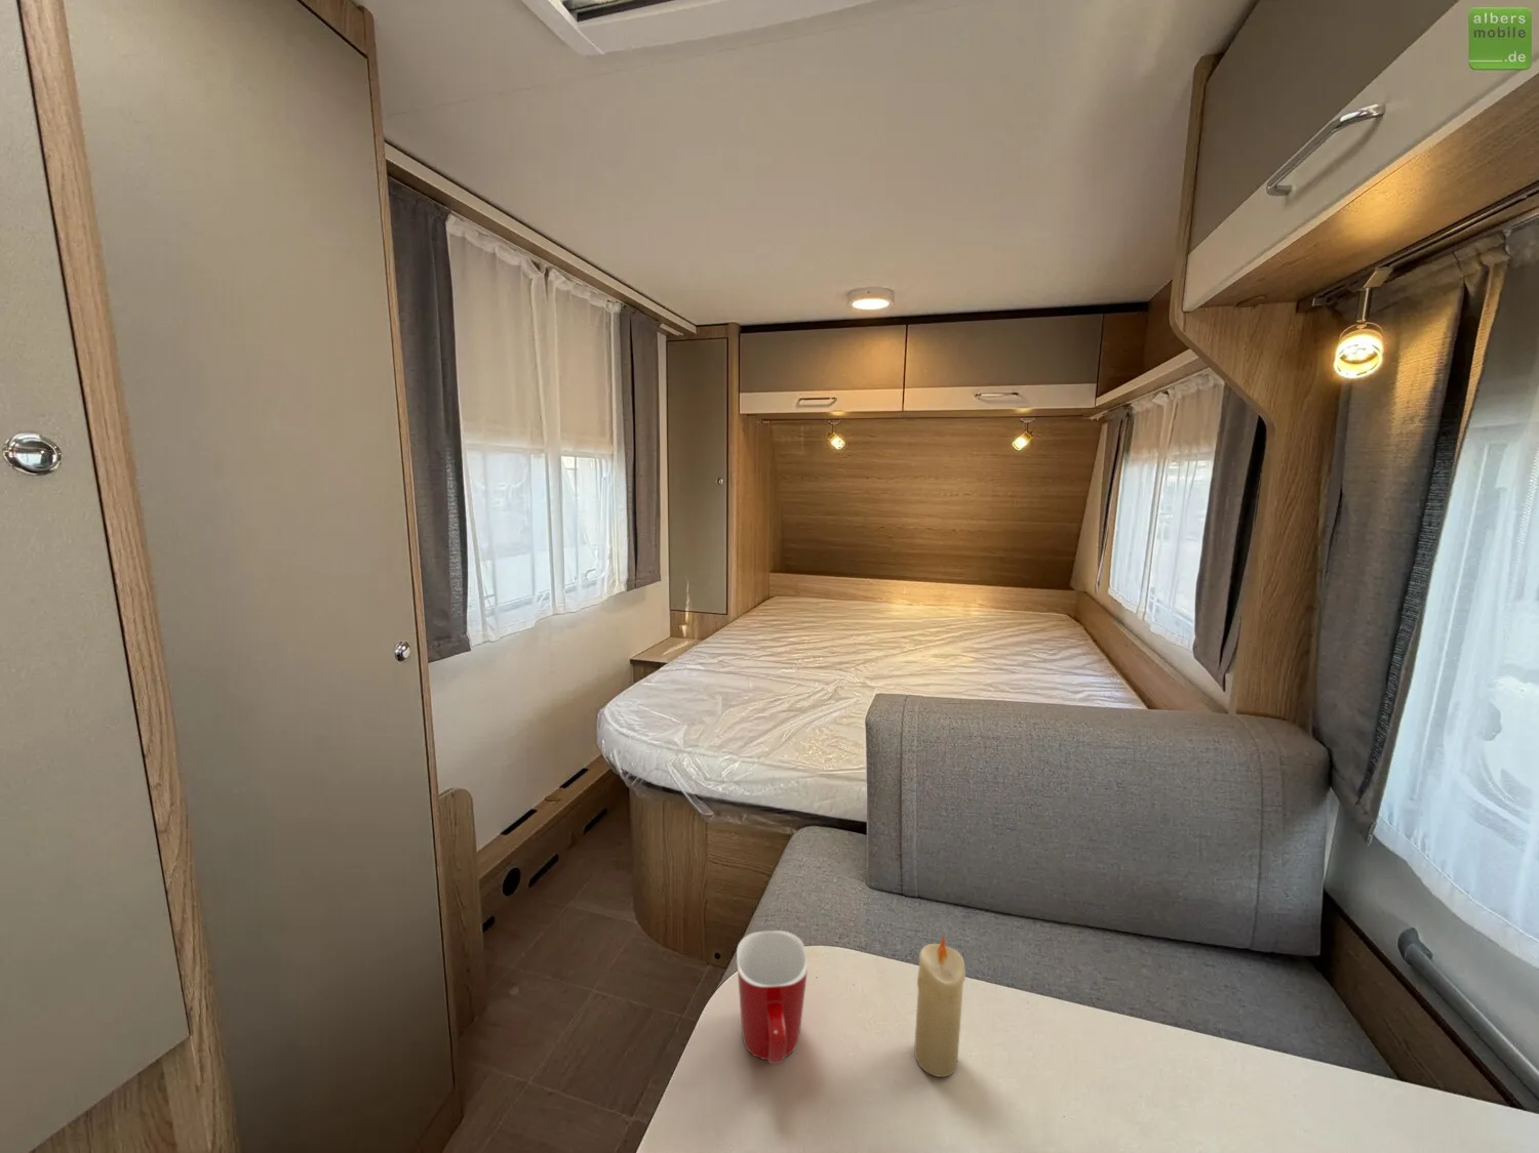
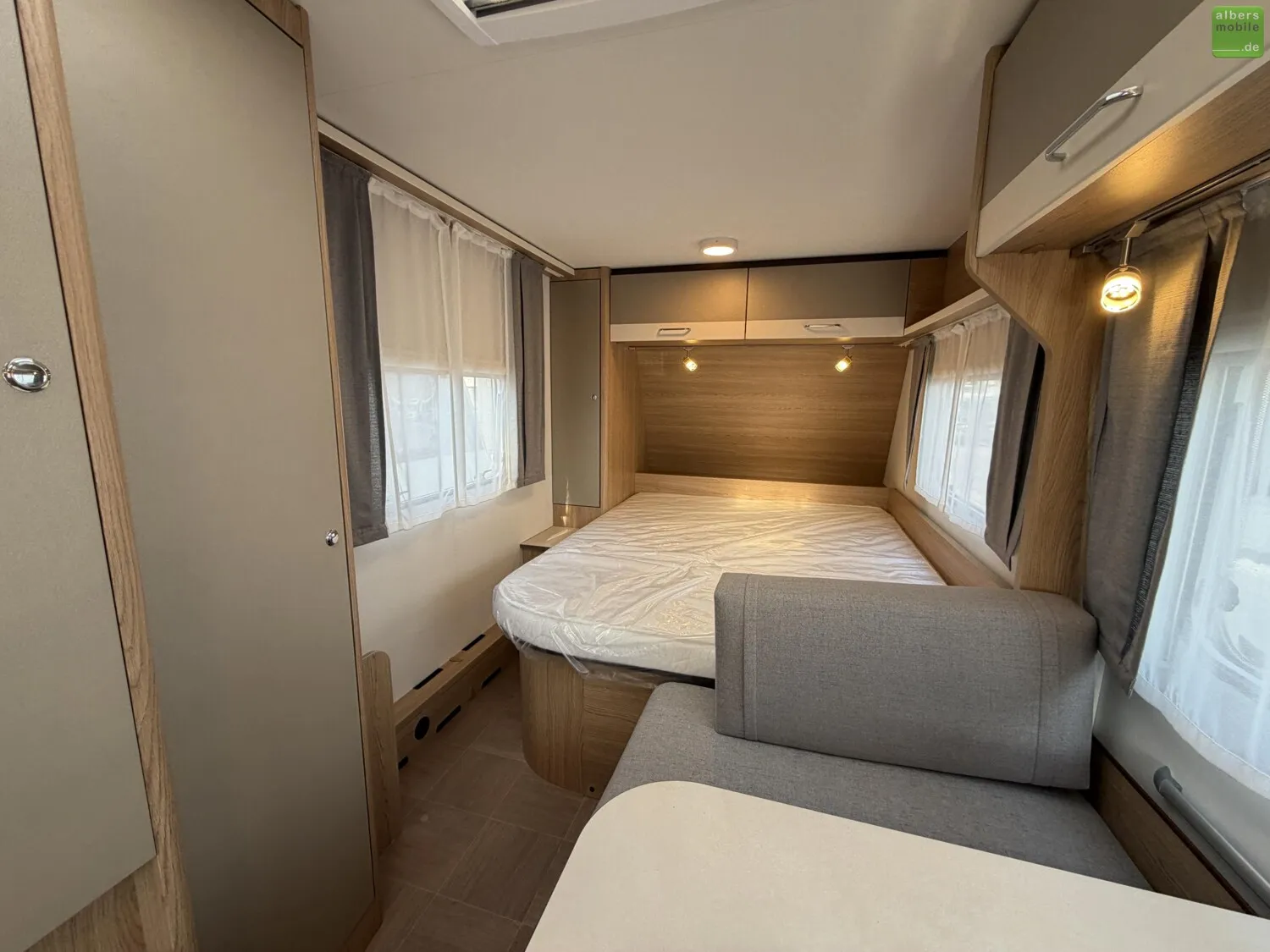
- candle [914,935,967,1078]
- mug [736,930,808,1065]
